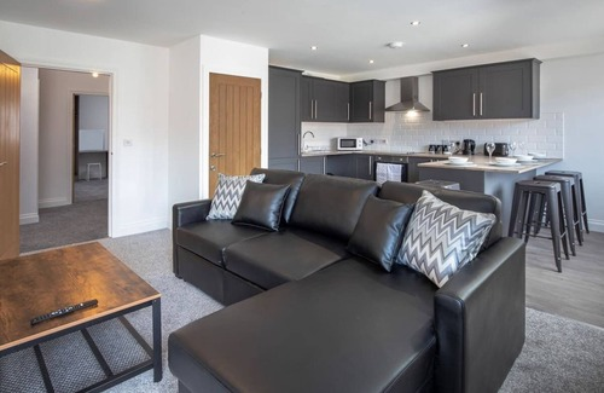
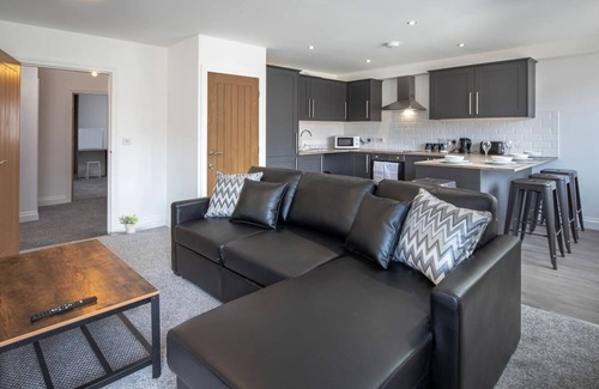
+ potted plant [117,213,140,235]
